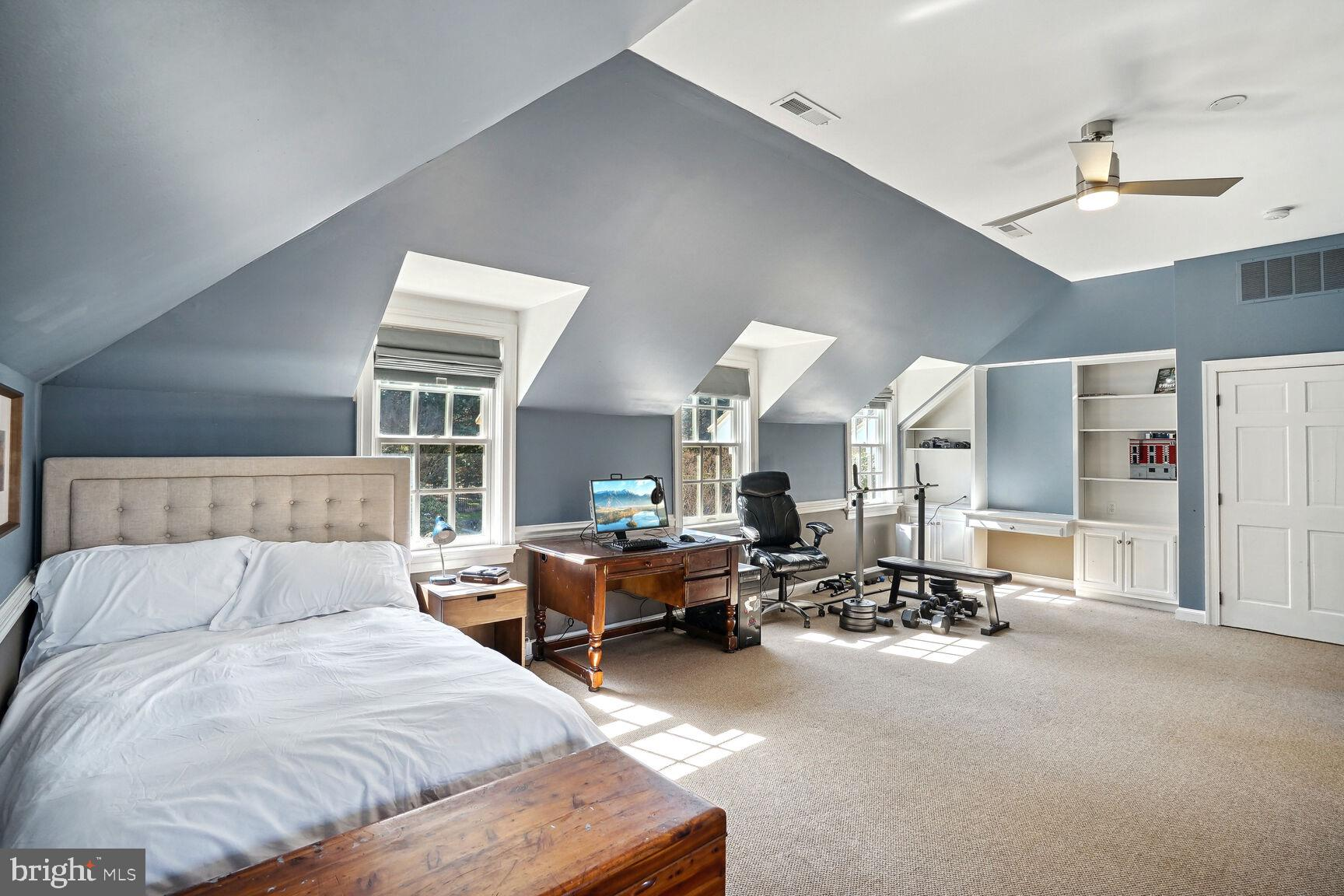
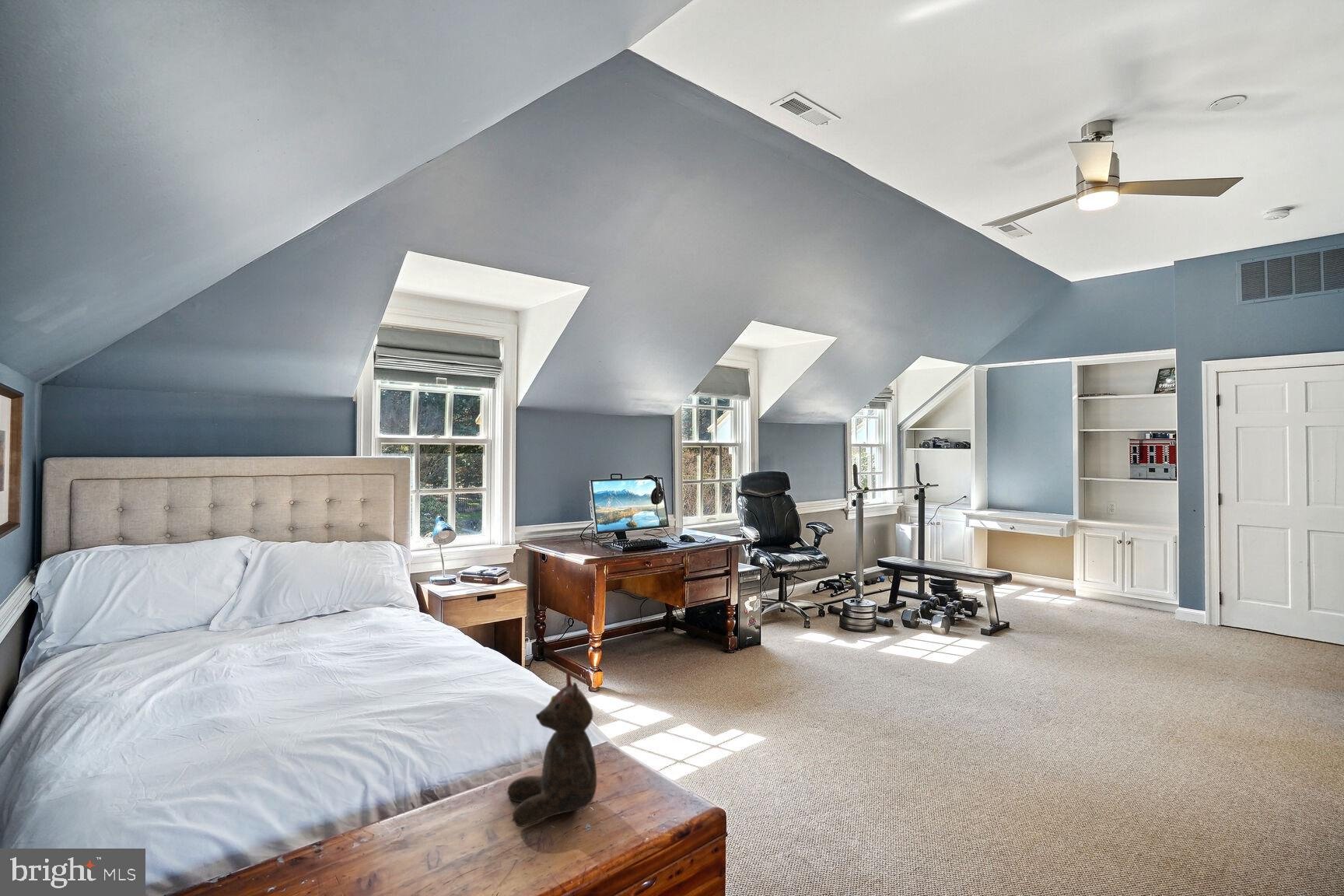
+ teddy bear [506,670,597,828]
